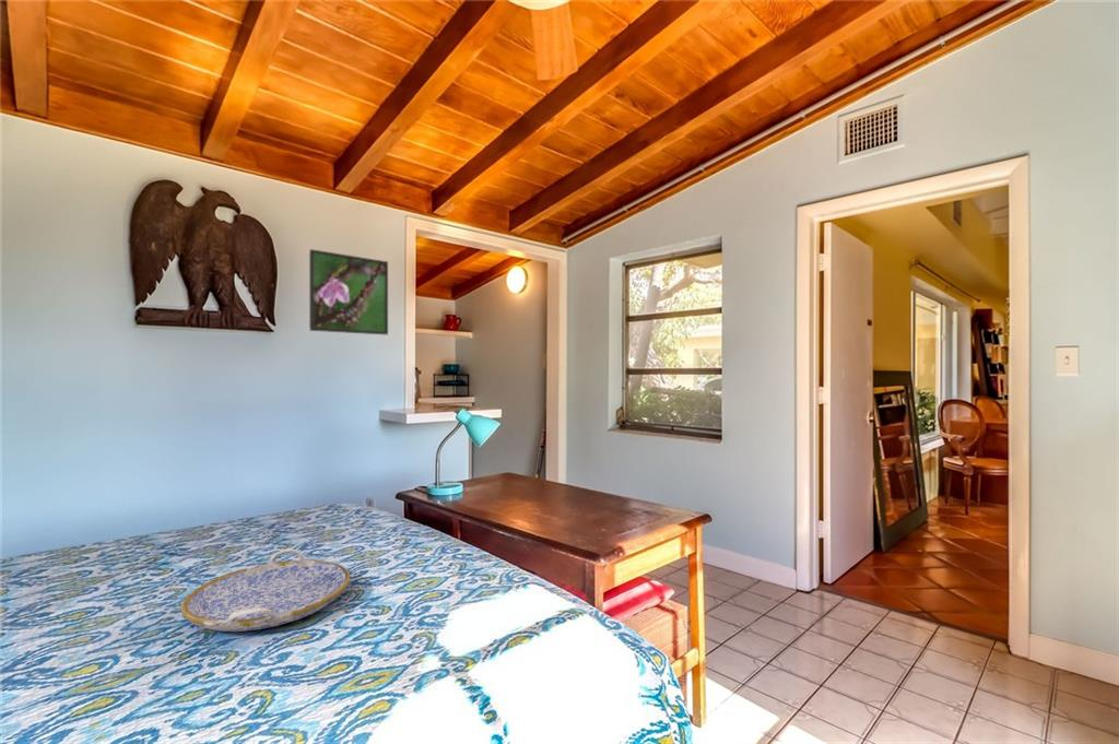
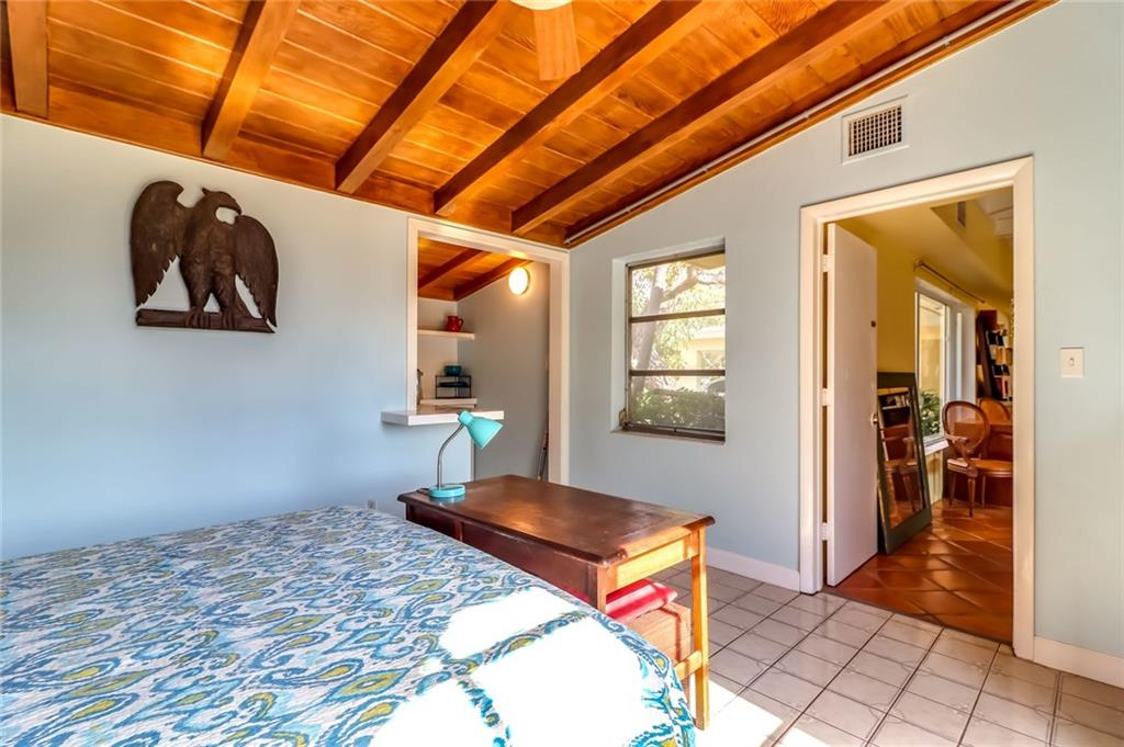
- serving tray [179,548,351,633]
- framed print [308,248,389,335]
